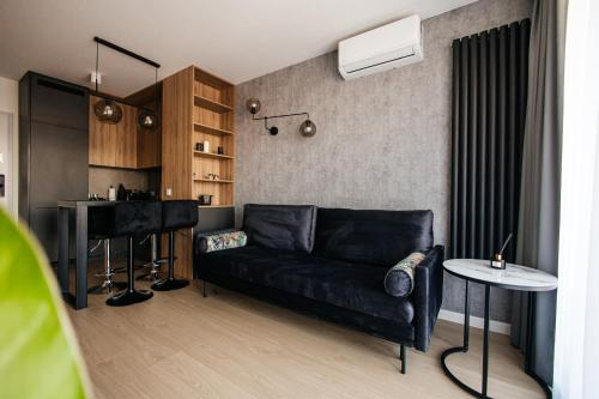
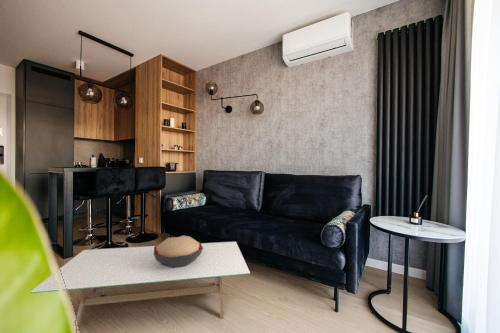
+ decorative bowl [154,235,203,268]
+ coffee table [29,241,251,333]
